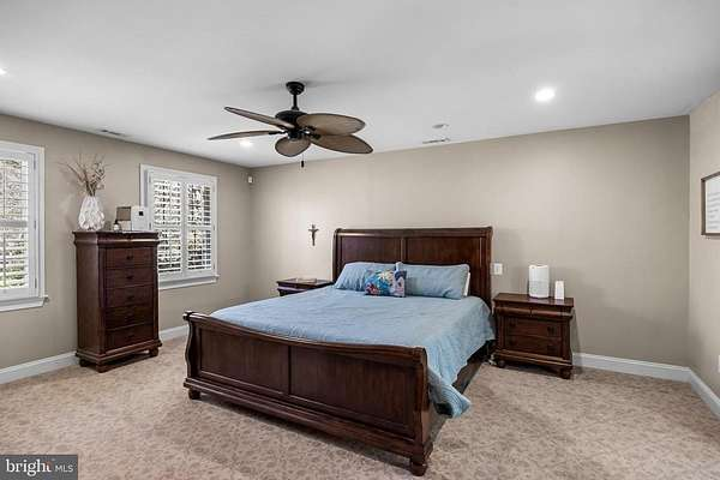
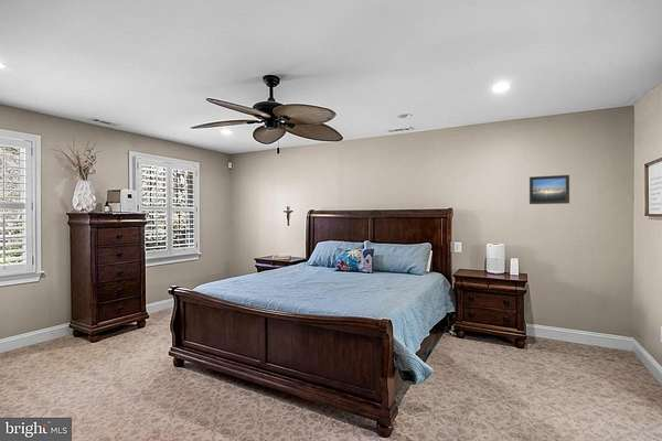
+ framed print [528,174,570,205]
